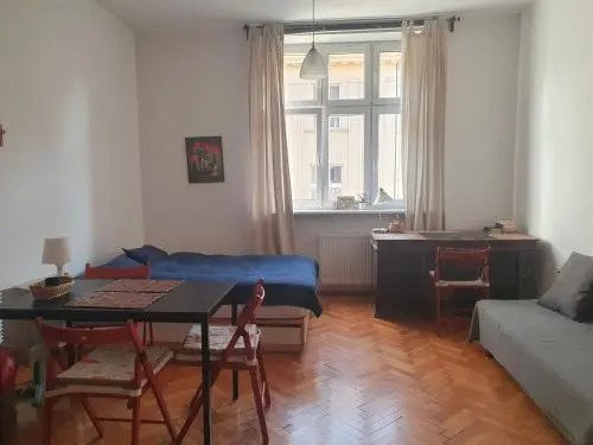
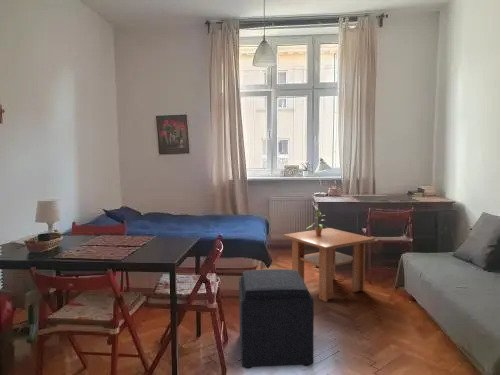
+ ottoman [238,268,315,370]
+ coffee table [283,227,376,303]
+ potted plant [307,209,327,235]
